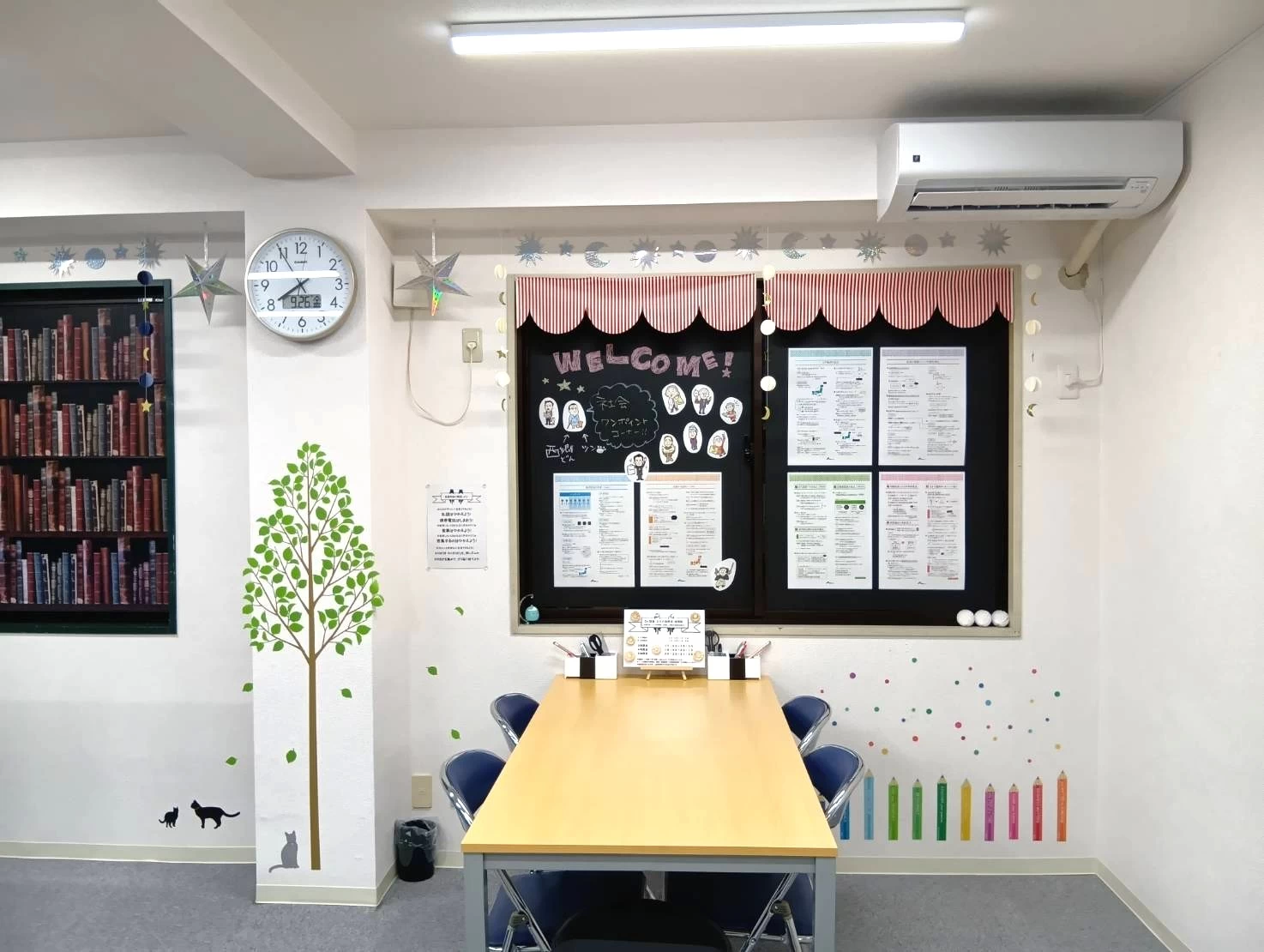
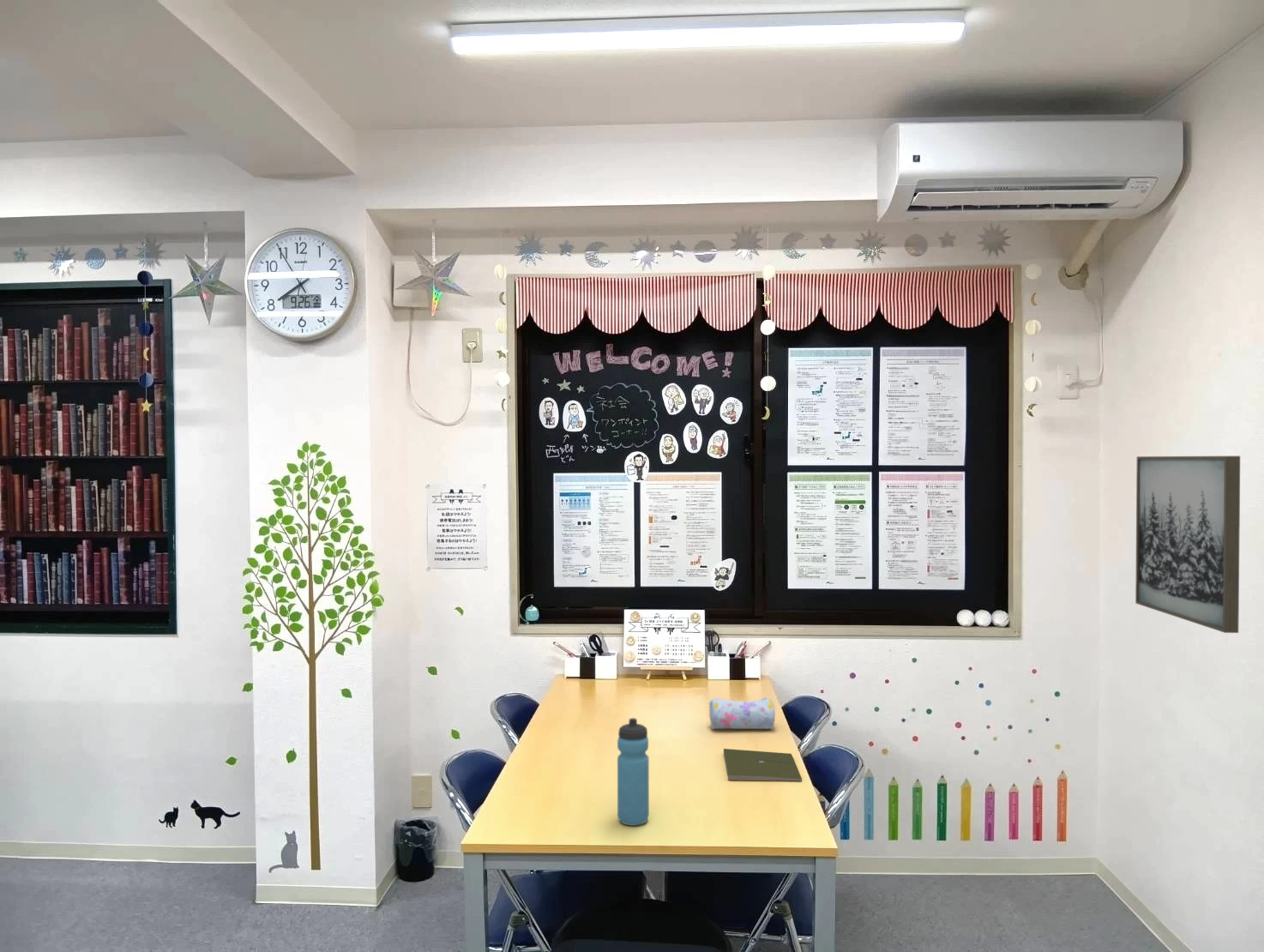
+ notebook [723,748,803,782]
+ wall art [1135,455,1241,634]
+ pencil case [707,696,776,730]
+ water bottle [617,717,650,827]
